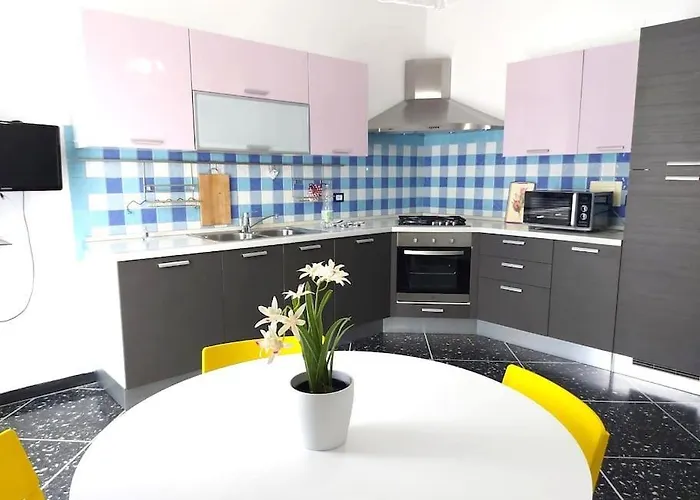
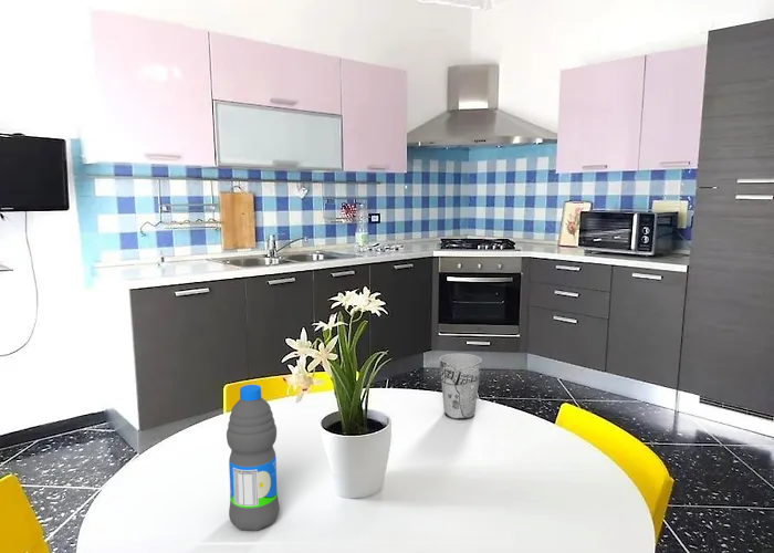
+ cup [439,352,483,420]
+ water bottle [226,384,281,532]
